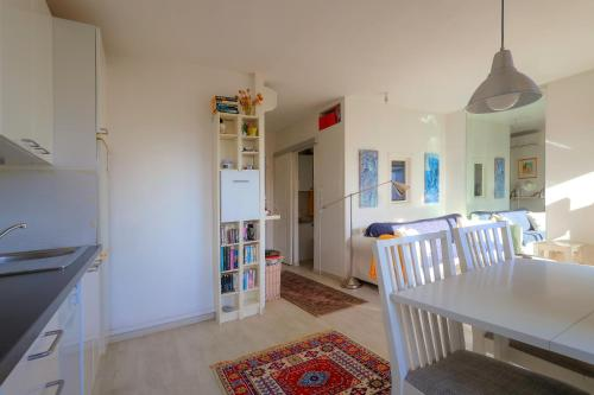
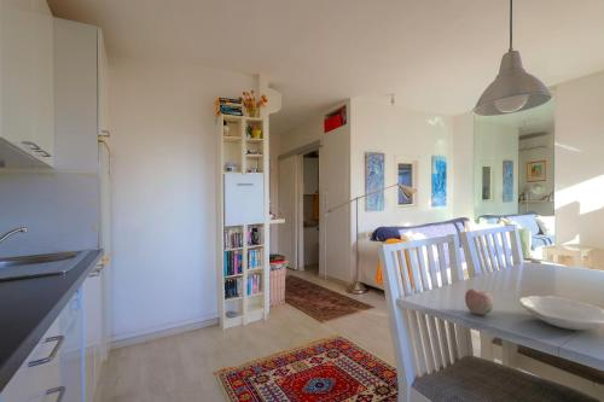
+ bowl [518,295,604,331]
+ apple [464,287,495,316]
